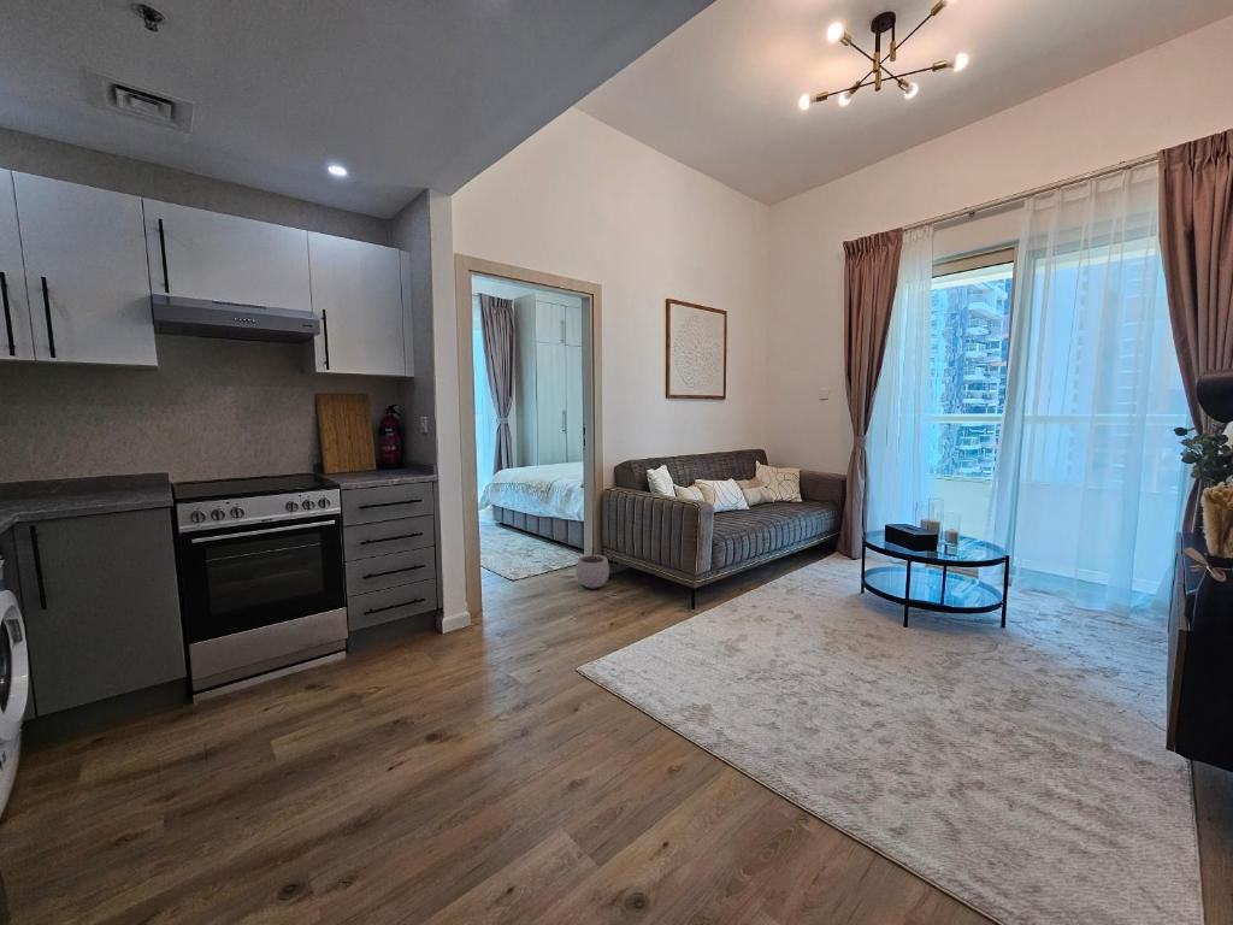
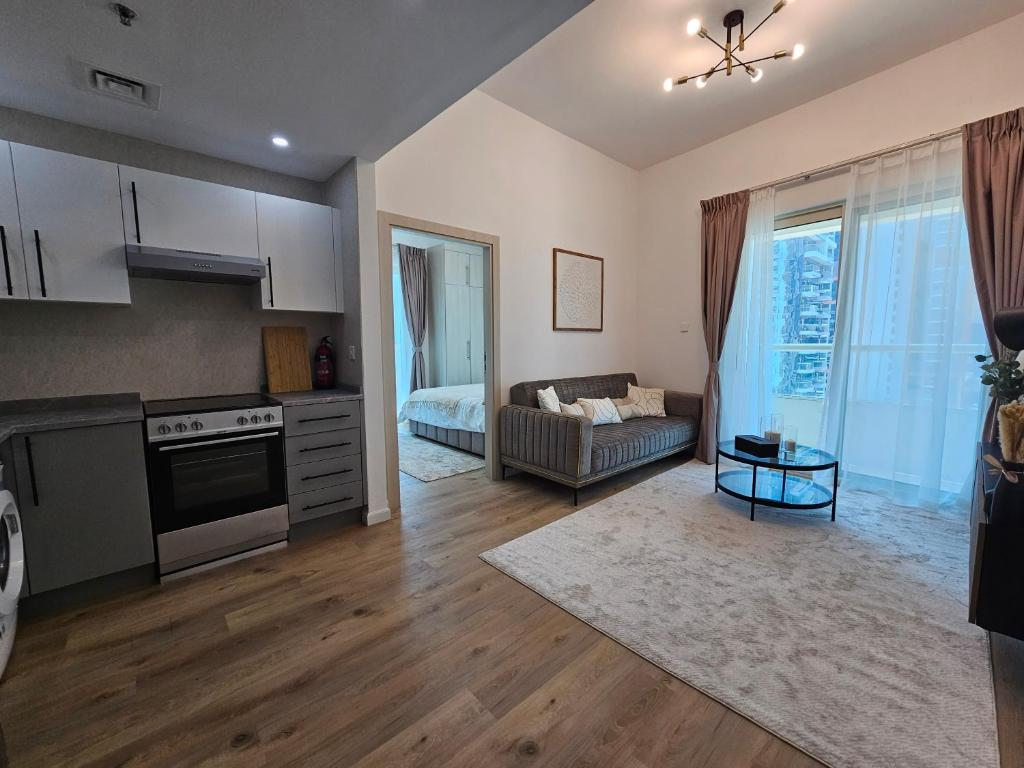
- plant pot [576,546,610,589]
